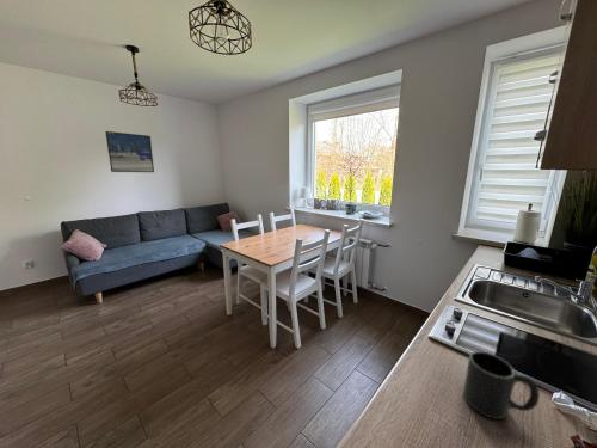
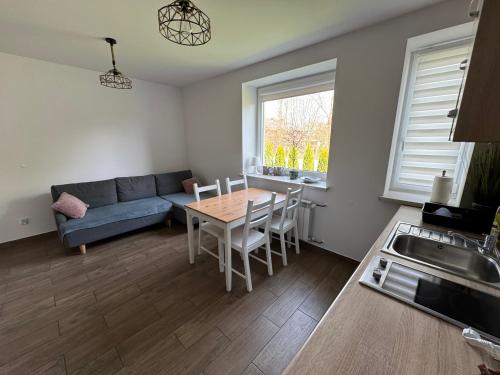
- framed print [105,130,155,173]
- mug [462,350,541,421]
